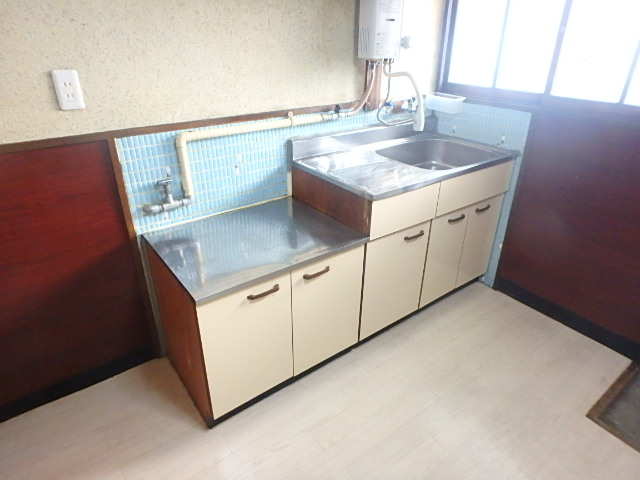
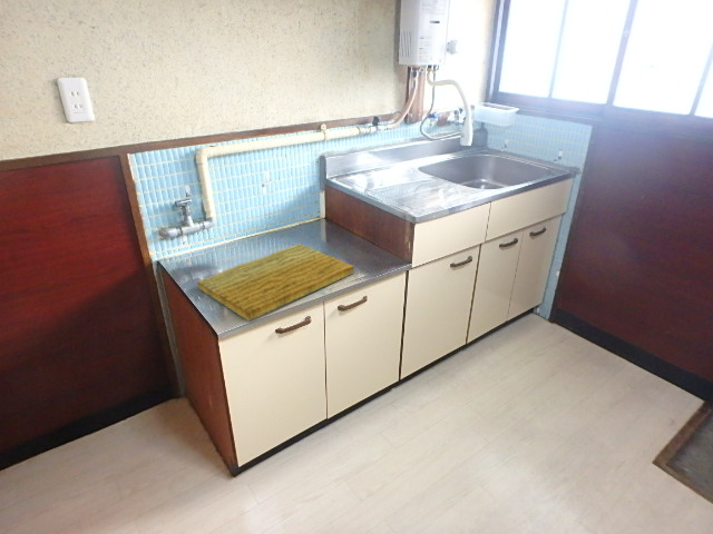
+ cutting board [196,243,354,323]
